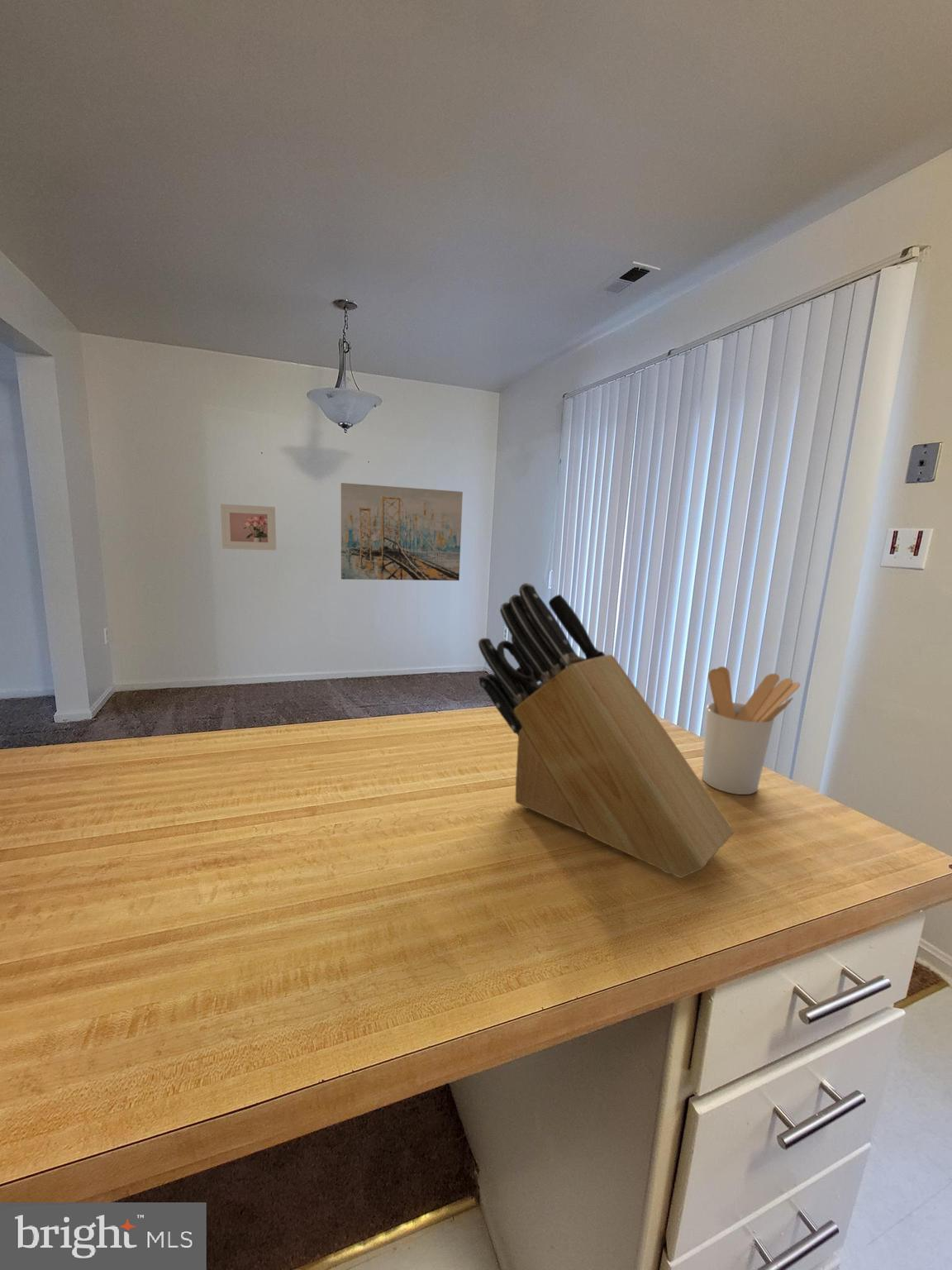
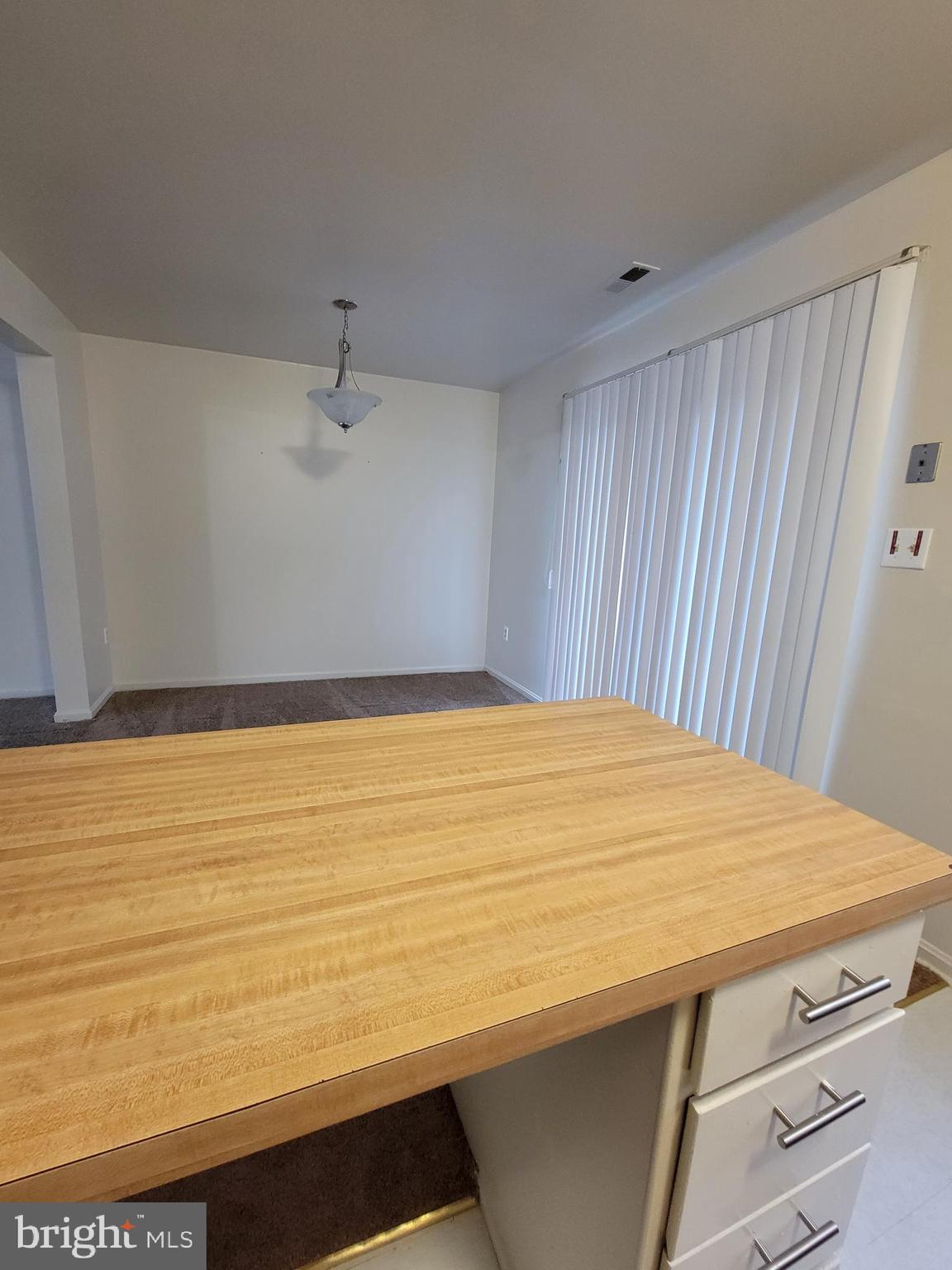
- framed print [220,504,277,551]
- wall art [340,482,464,581]
- utensil holder [702,666,801,795]
- knife block [478,582,735,879]
